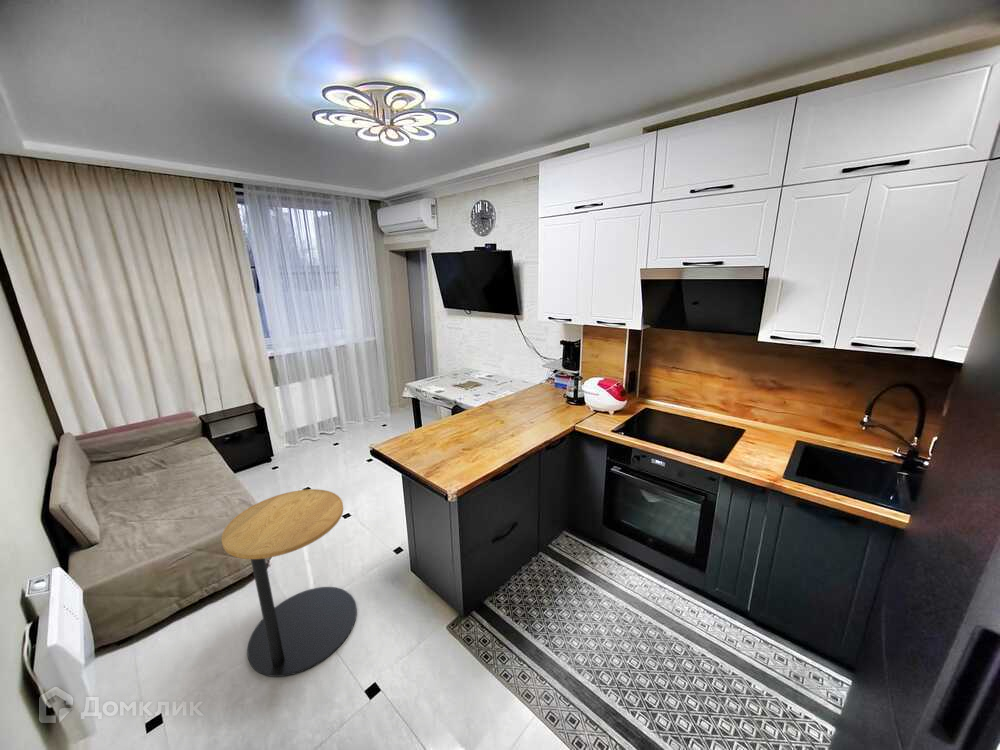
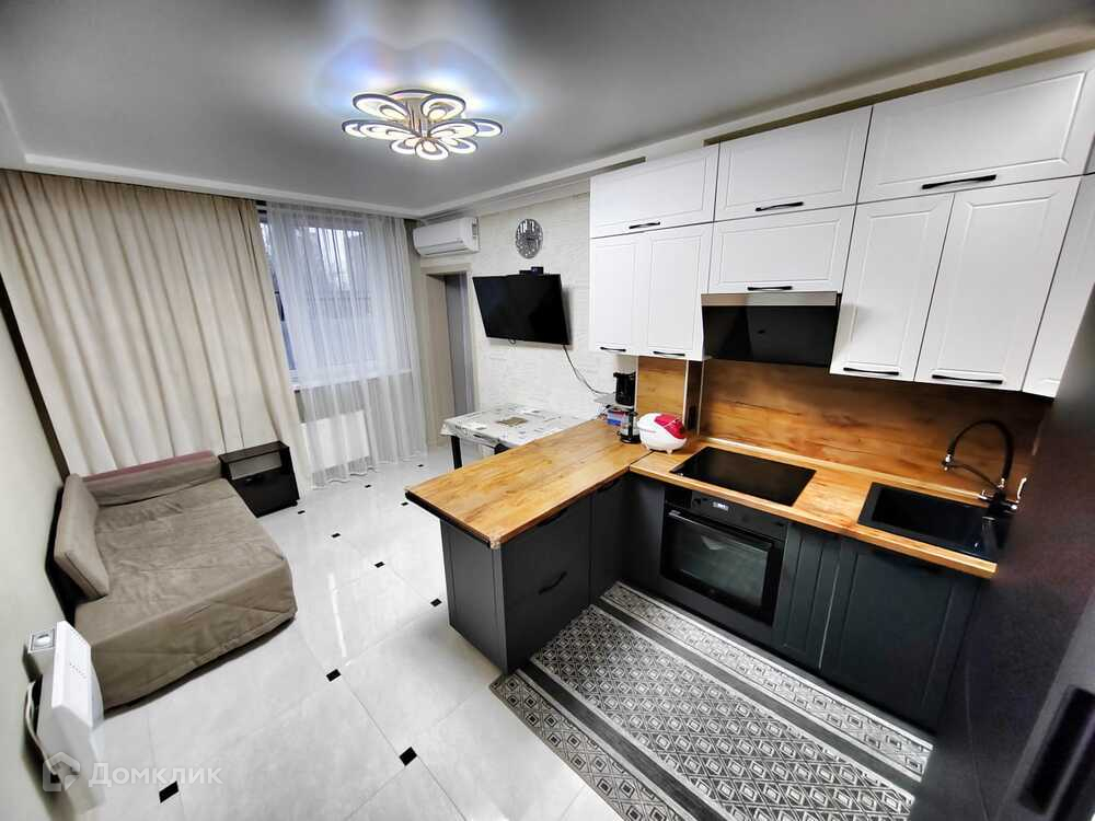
- side table [221,488,358,678]
